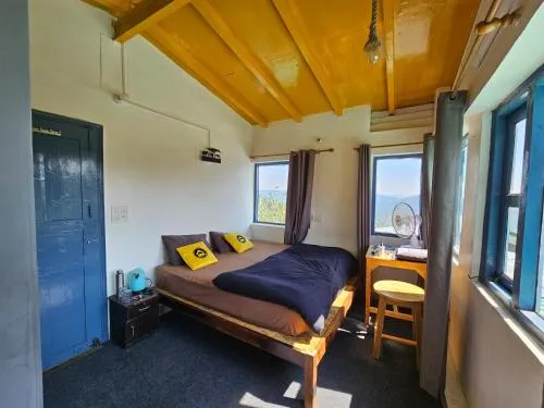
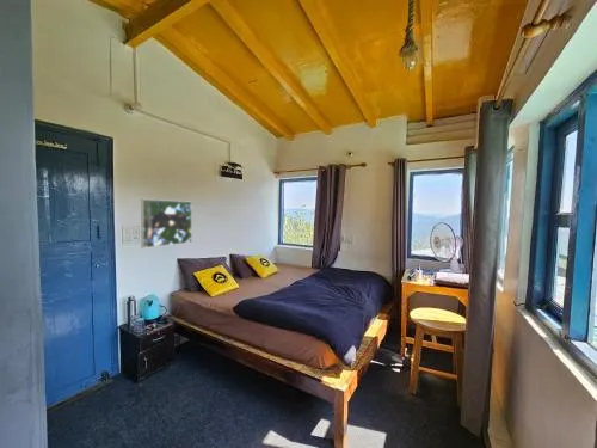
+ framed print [140,198,193,250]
